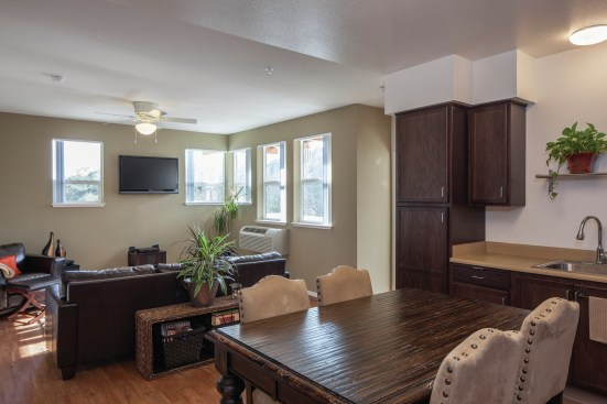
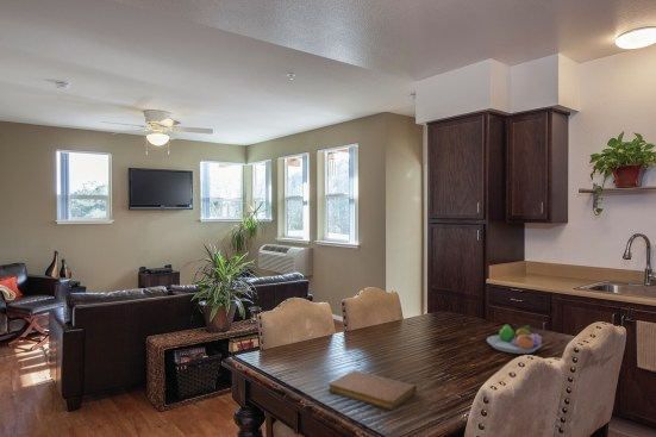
+ fruit bowl [486,324,543,355]
+ notebook [327,369,418,411]
